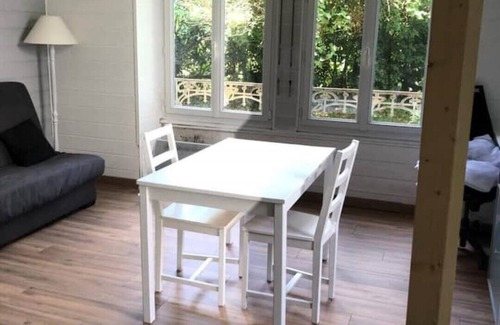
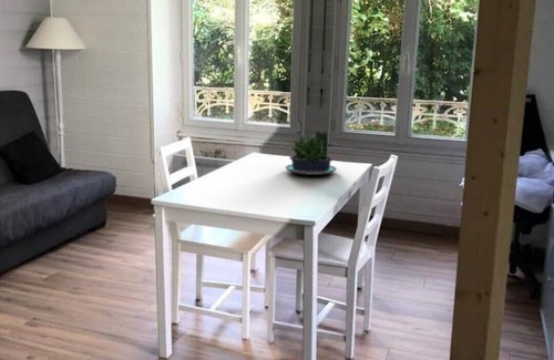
+ potted plant [284,130,338,176]
